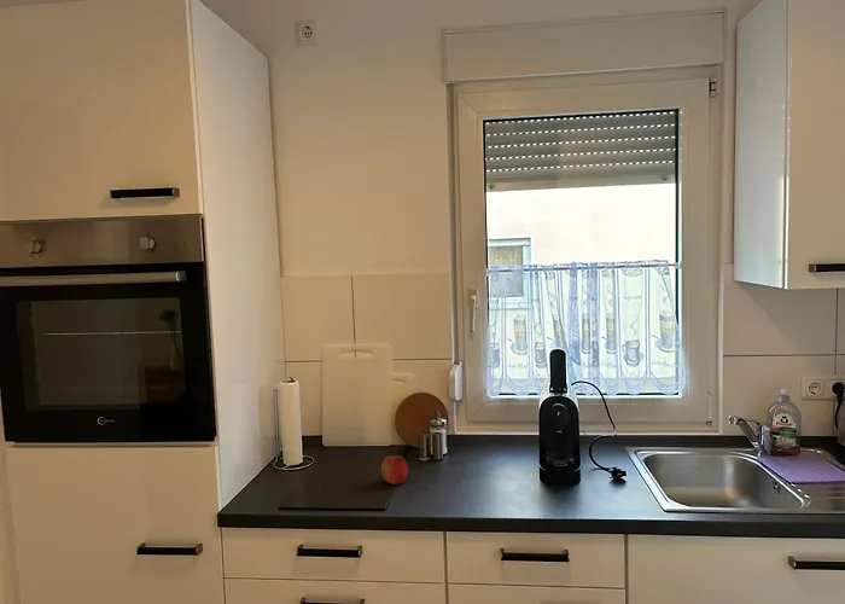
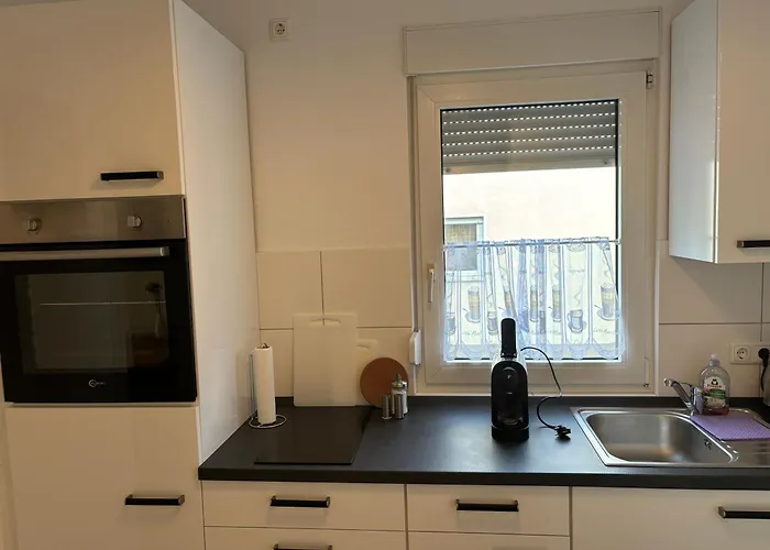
- fruit [380,454,409,486]
